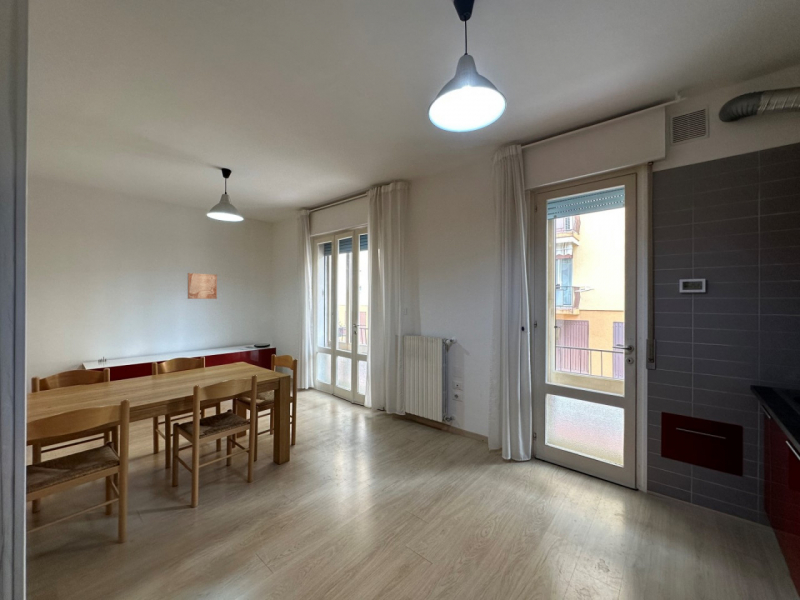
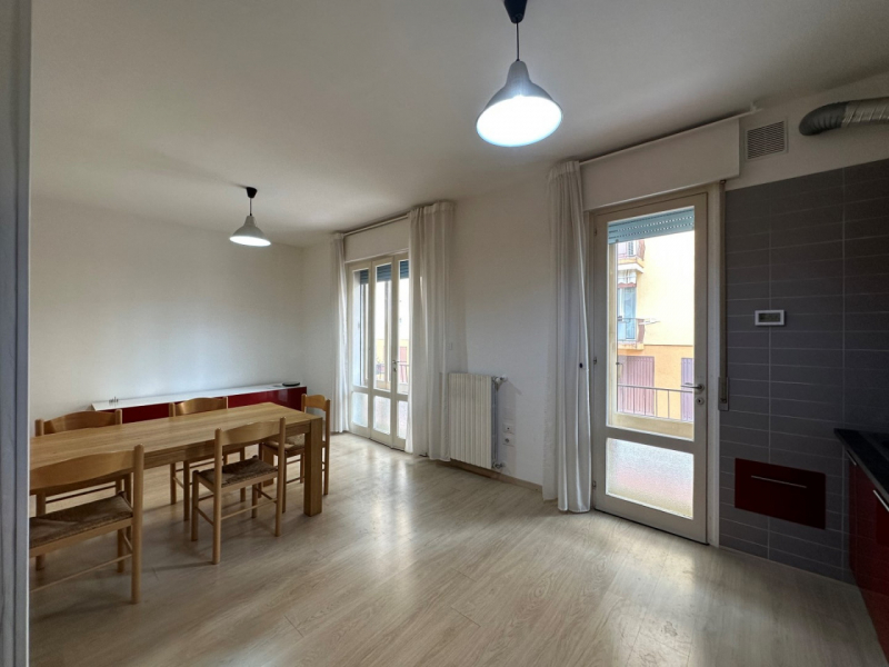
- wall art [187,272,218,300]
